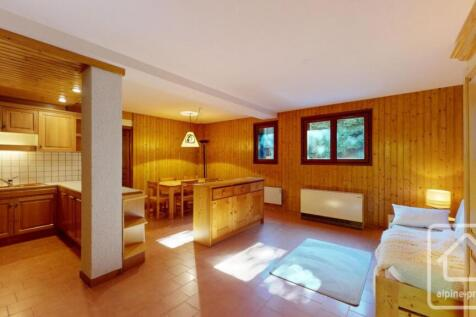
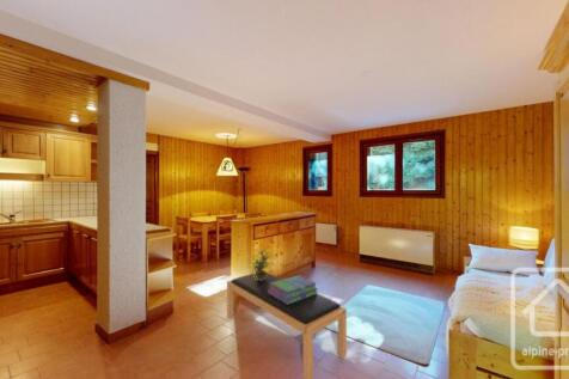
+ potted plant [247,244,276,281]
+ bench [226,271,348,379]
+ stack of books [268,274,319,305]
